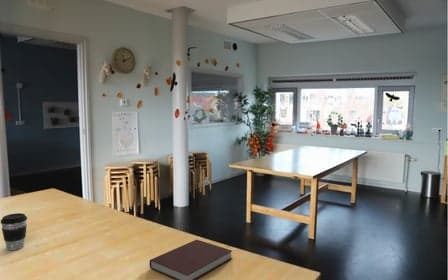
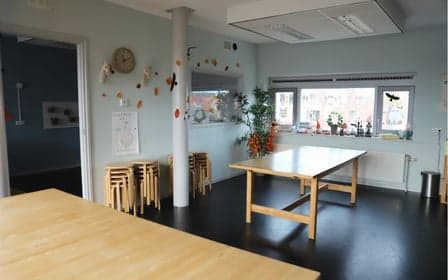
- notebook [149,239,233,280]
- coffee cup [0,212,28,251]
